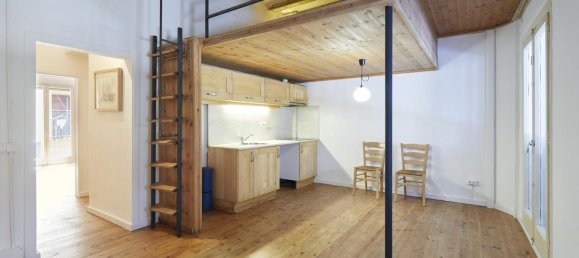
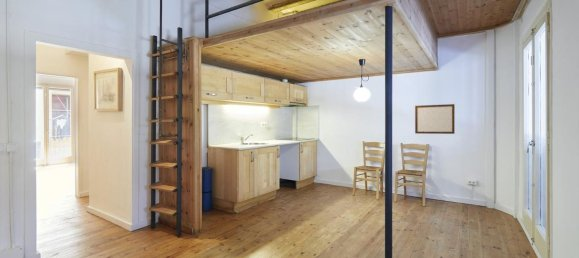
+ writing board [414,103,456,135]
